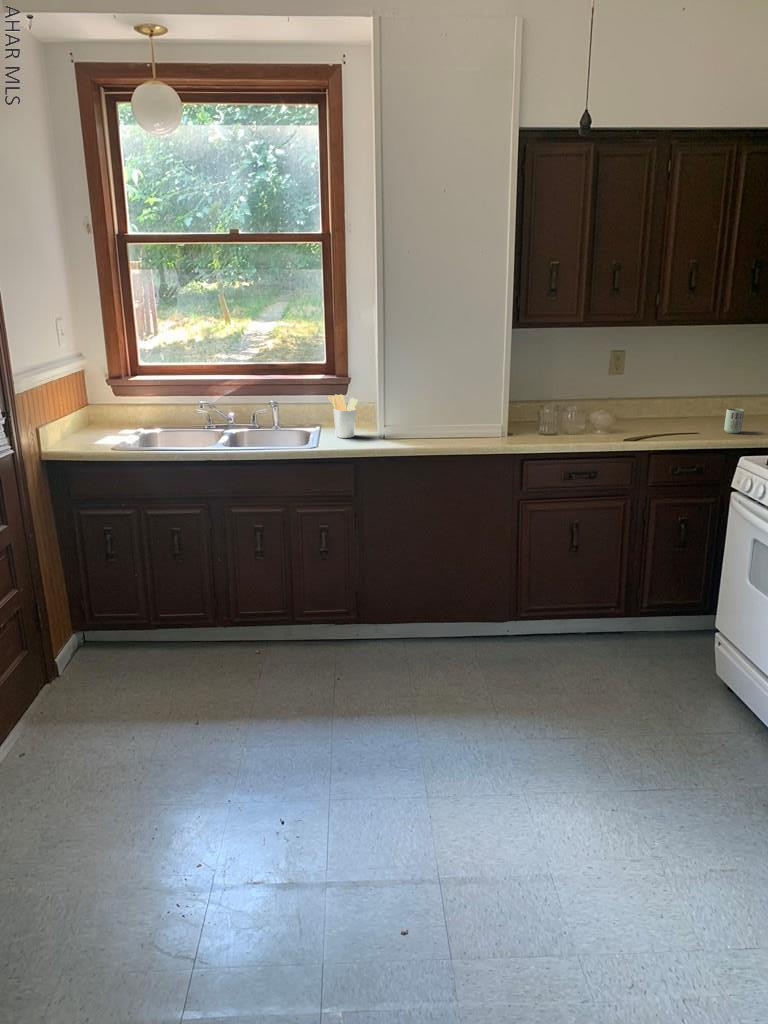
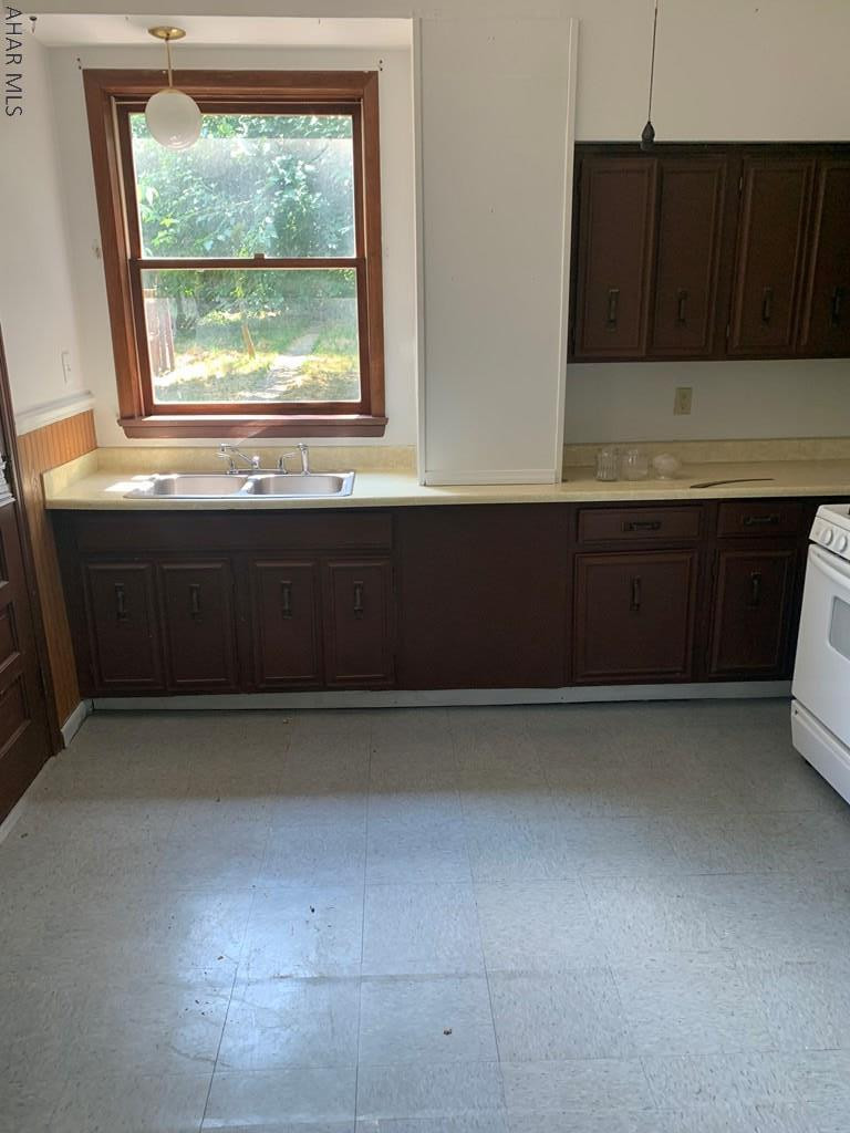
- cup [723,408,745,434]
- utensil holder [327,393,358,439]
